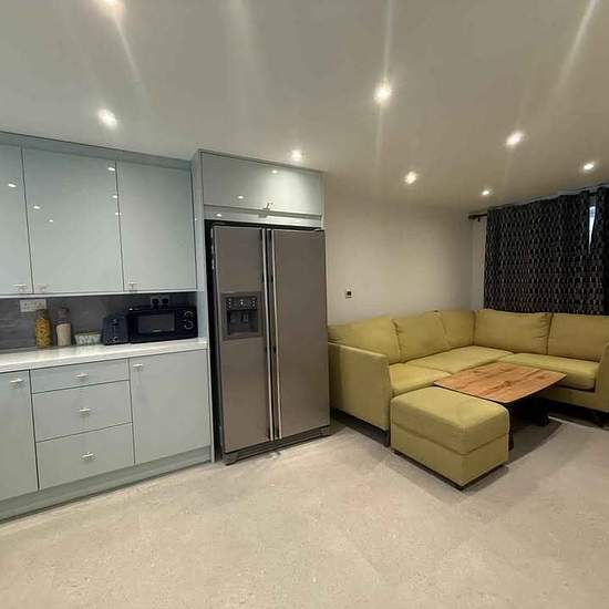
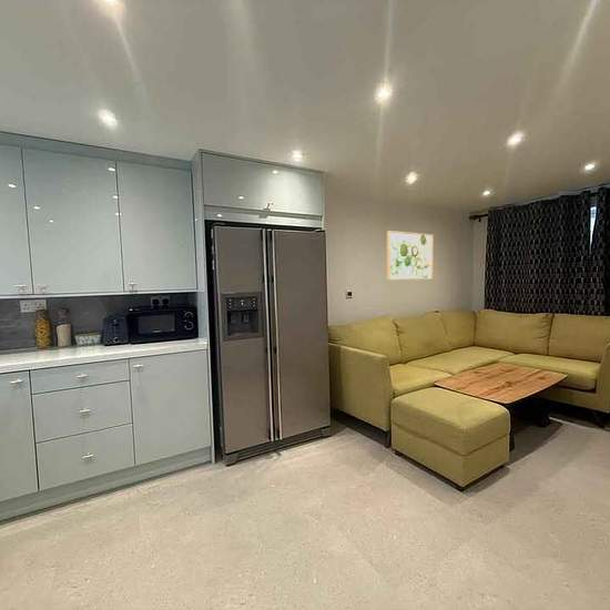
+ wall art [386,230,435,281]
